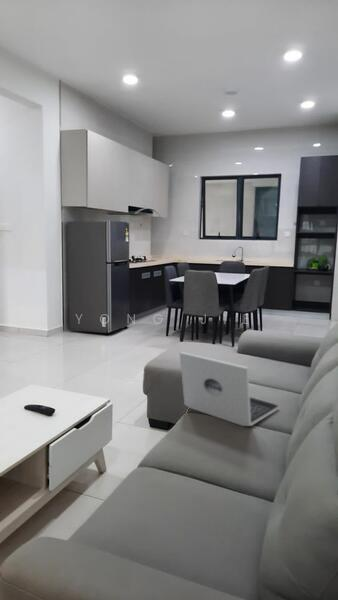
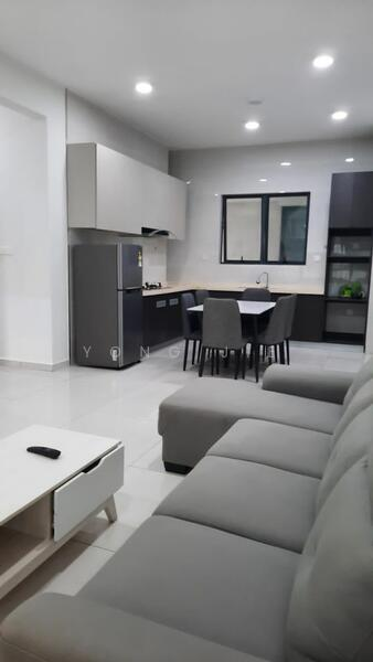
- laptop [179,351,280,427]
